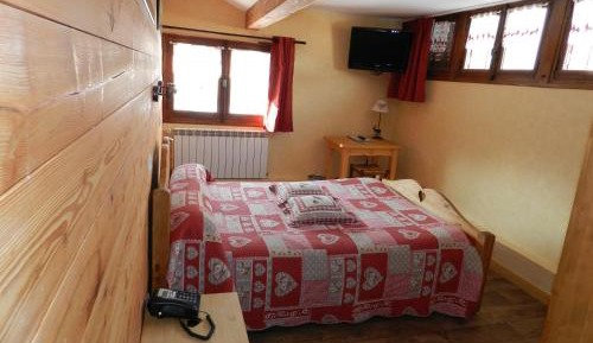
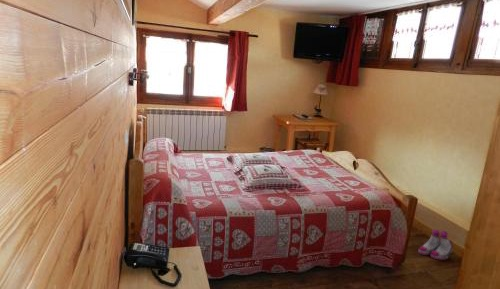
+ boots [417,229,454,261]
